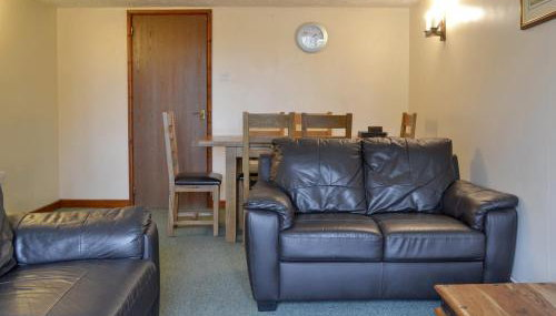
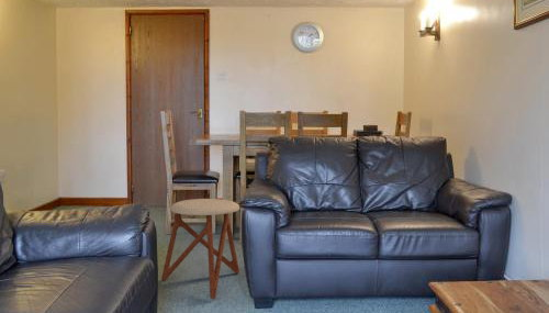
+ stool [160,198,240,300]
